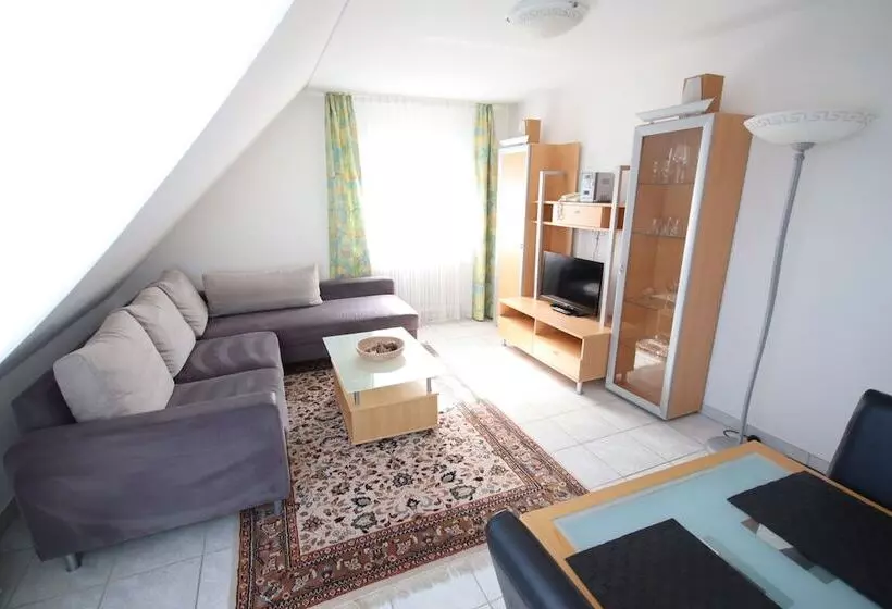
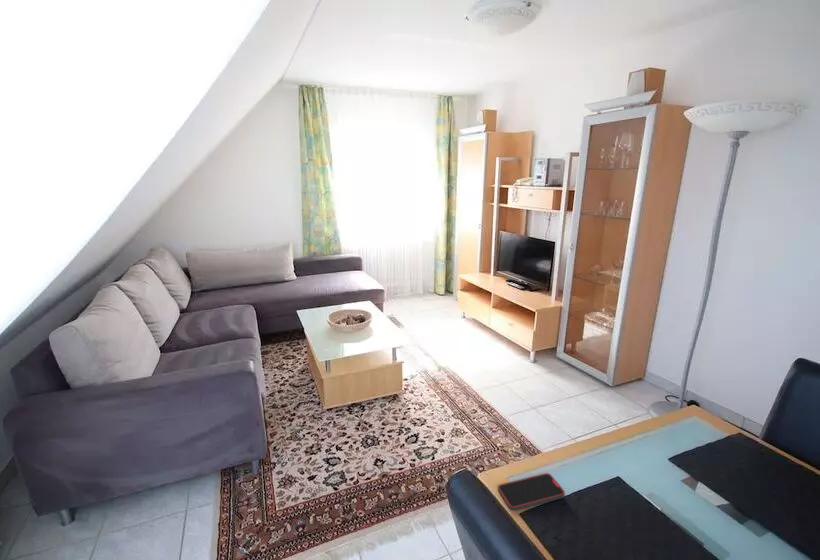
+ smartphone [497,472,566,512]
